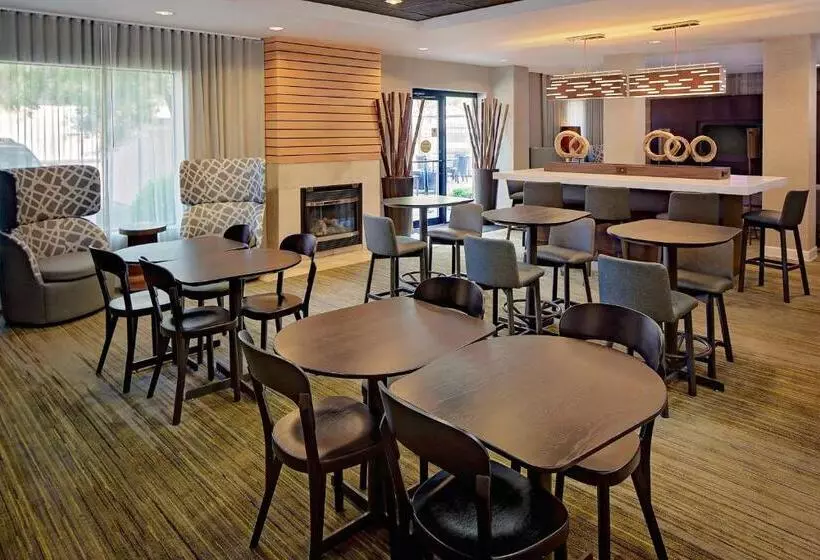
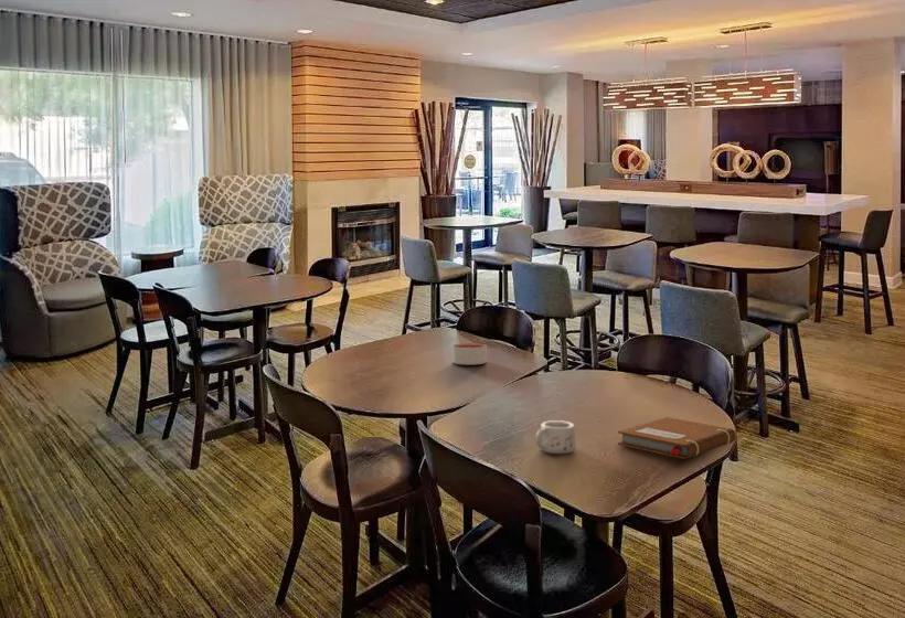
+ candle [451,342,488,365]
+ mug [534,419,577,455]
+ notebook [617,416,737,460]
